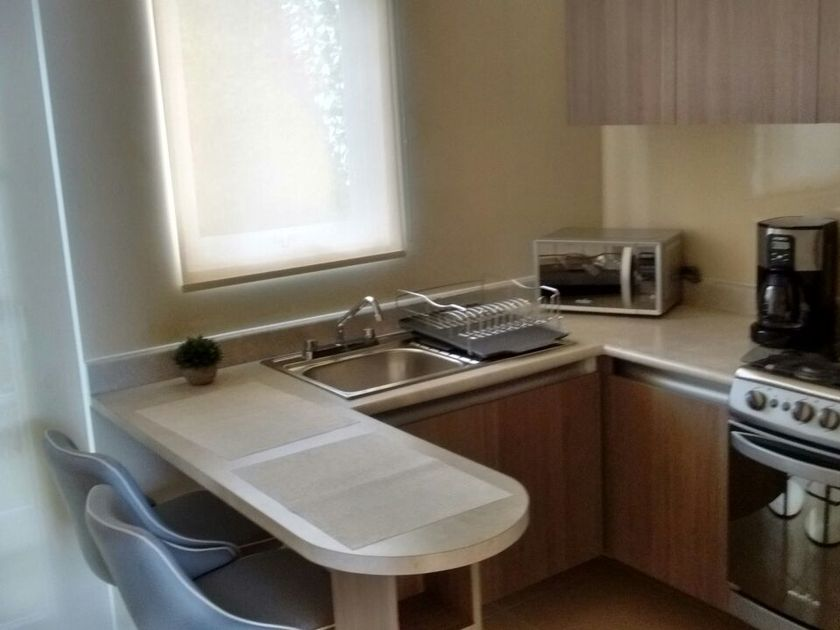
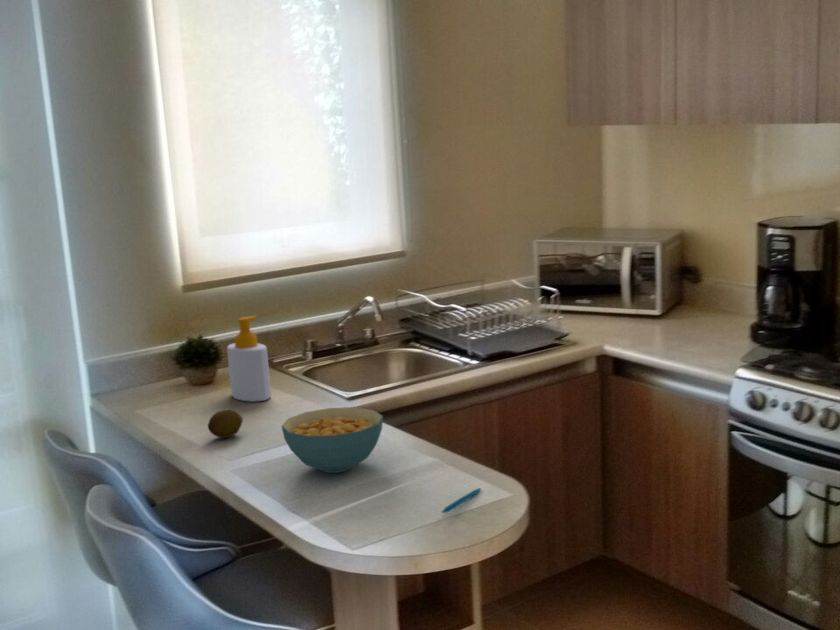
+ cereal bowl [281,406,384,474]
+ pen [441,487,482,514]
+ fruit [207,409,244,438]
+ soap bottle [226,315,272,403]
